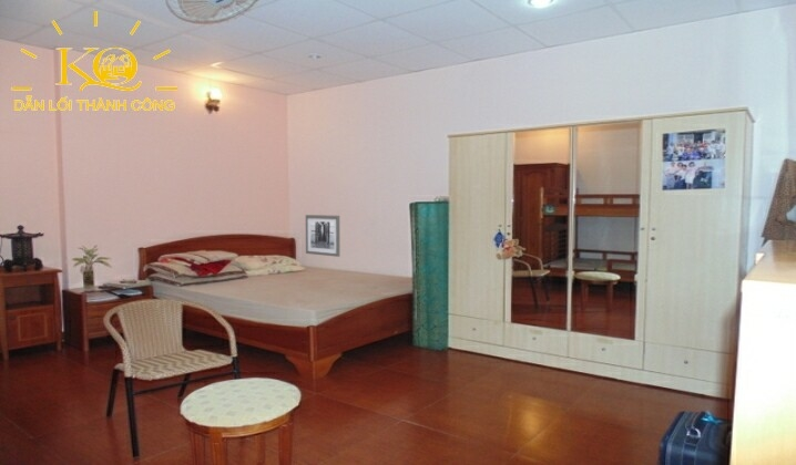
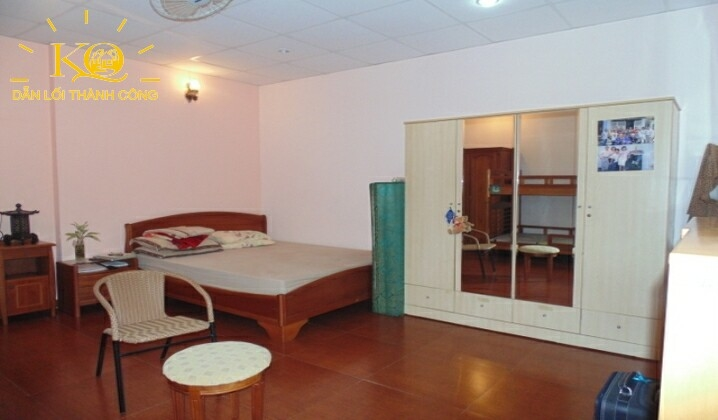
- wall art [305,214,340,258]
